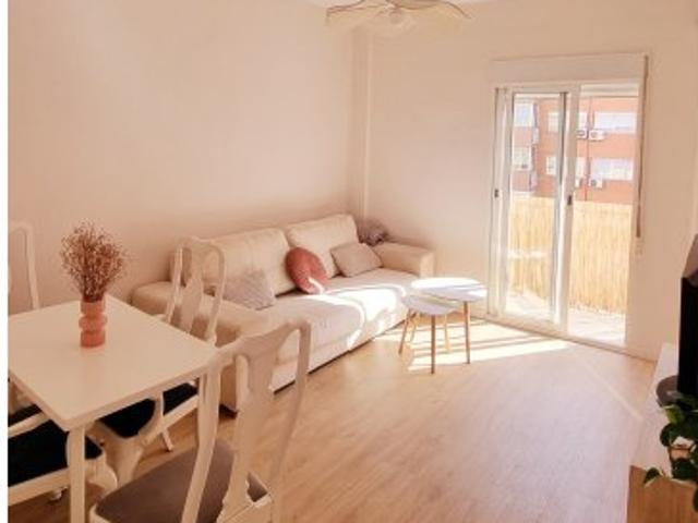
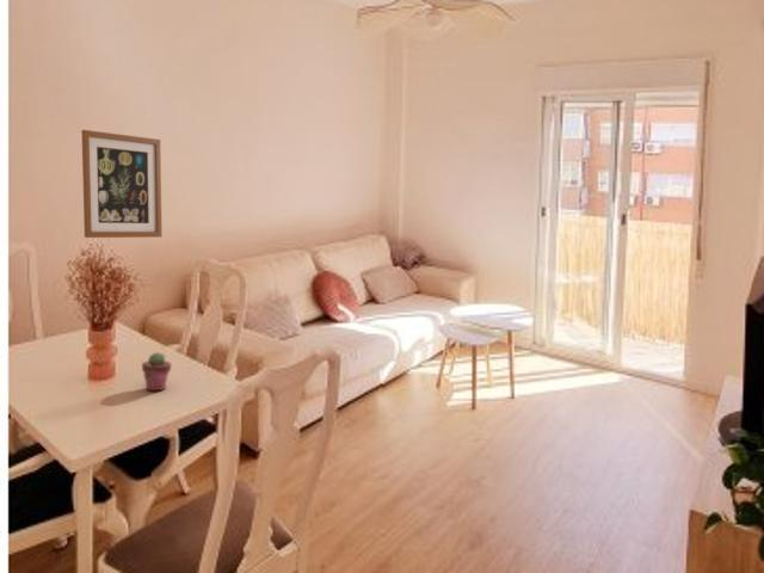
+ potted succulent [141,351,172,392]
+ wall art [80,129,162,239]
